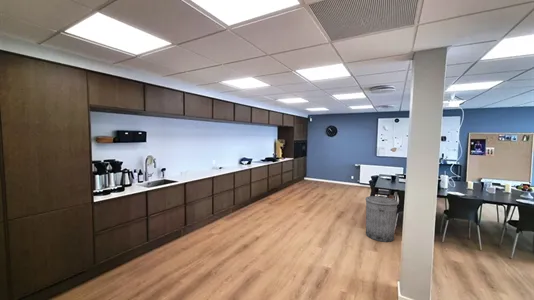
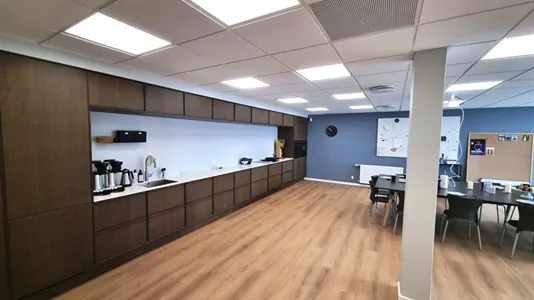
- trash can [365,194,399,243]
